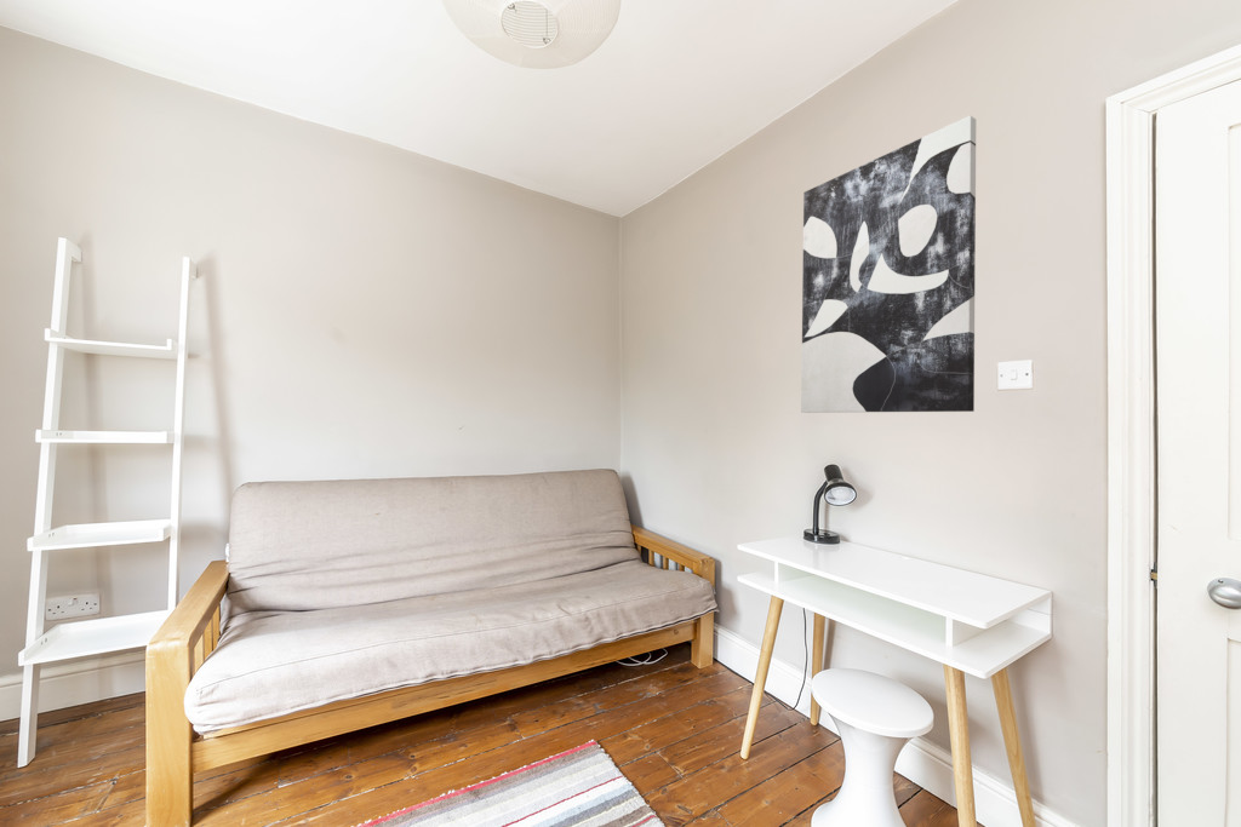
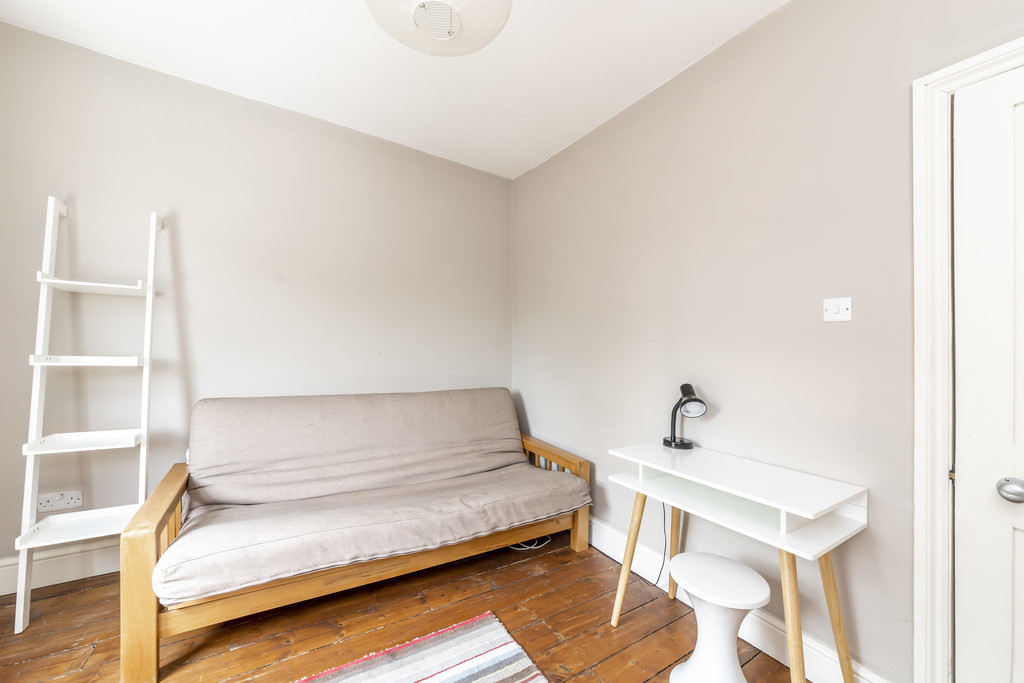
- wall art [800,114,977,414]
